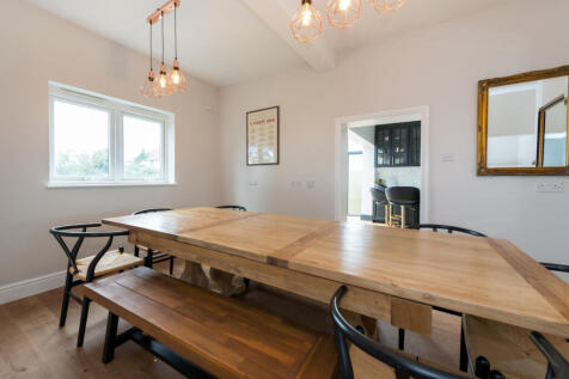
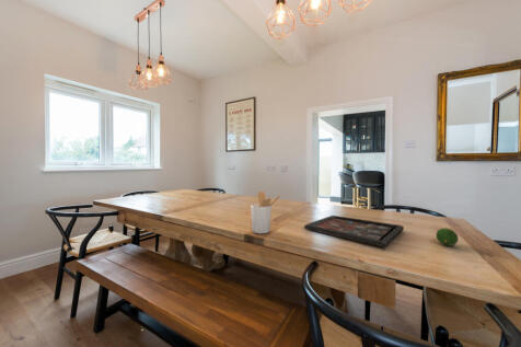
+ decorative tray [303,215,405,248]
+ utensil holder [250,190,282,234]
+ fruit [435,227,460,247]
